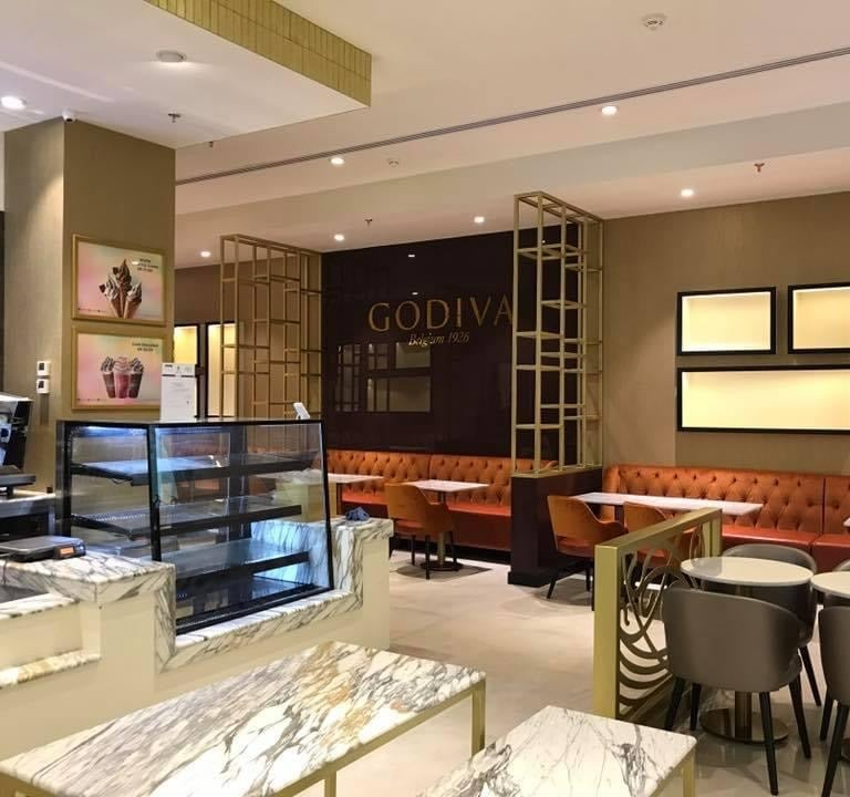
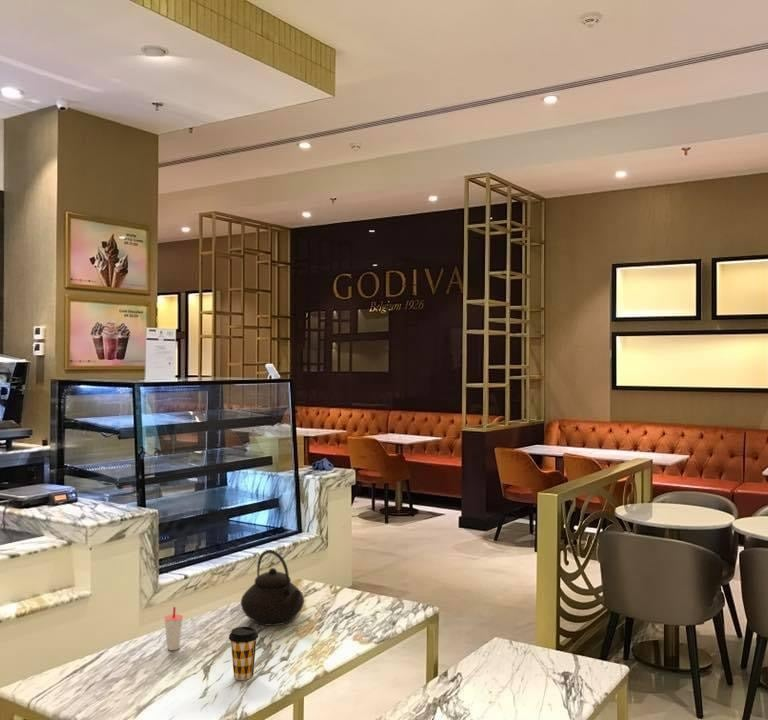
+ cup [163,606,184,651]
+ coffee cup [228,626,259,681]
+ teapot [240,549,305,627]
